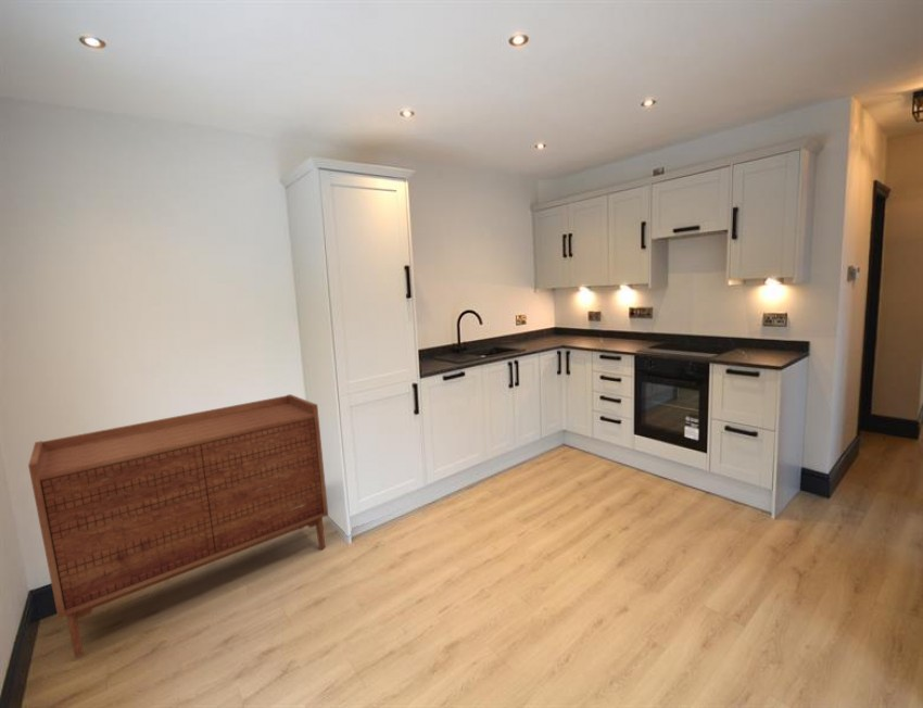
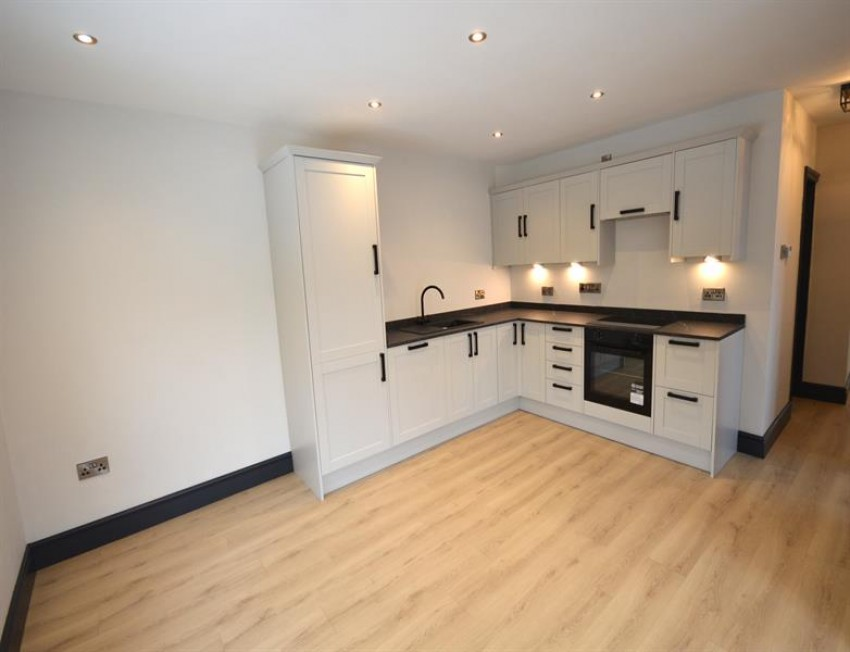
- sideboard [27,393,329,658]
